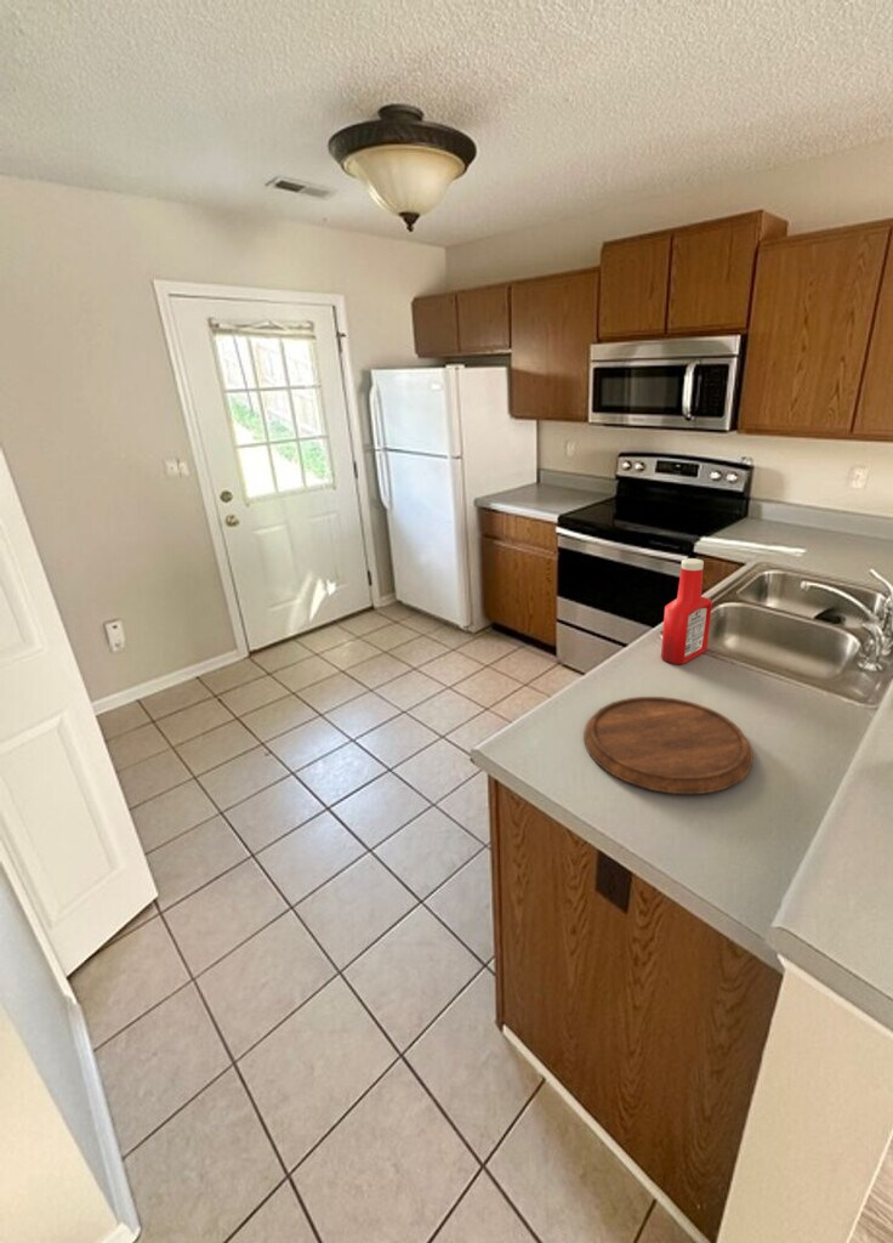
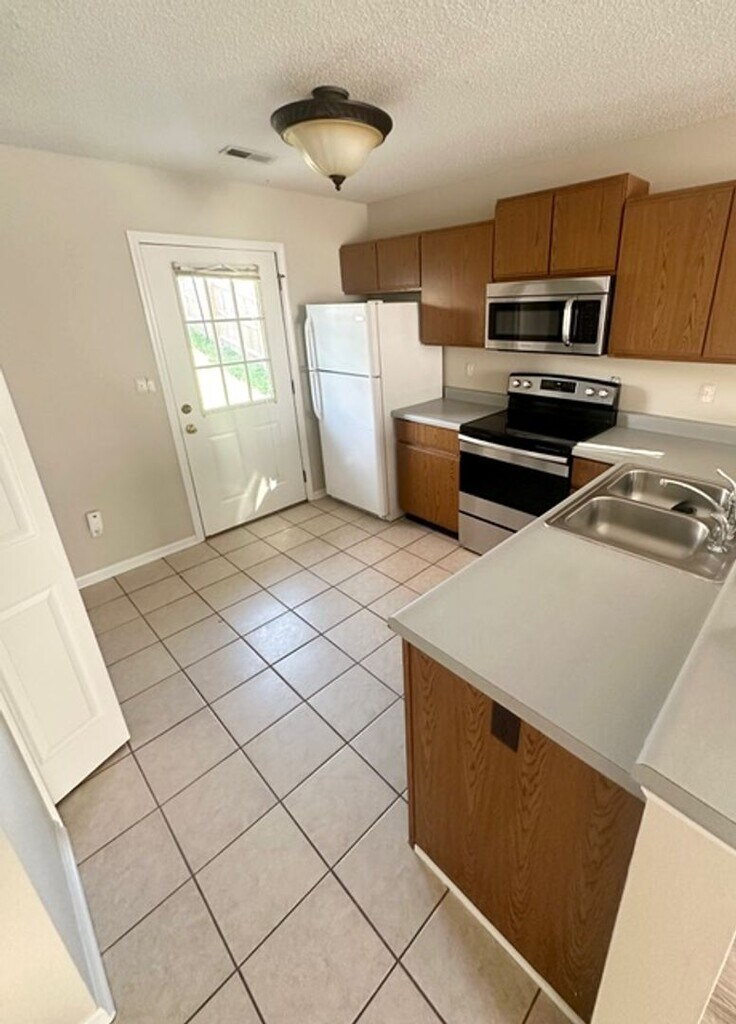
- cutting board [582,696,755,795]
- soap bottle [660,557,713,665]
